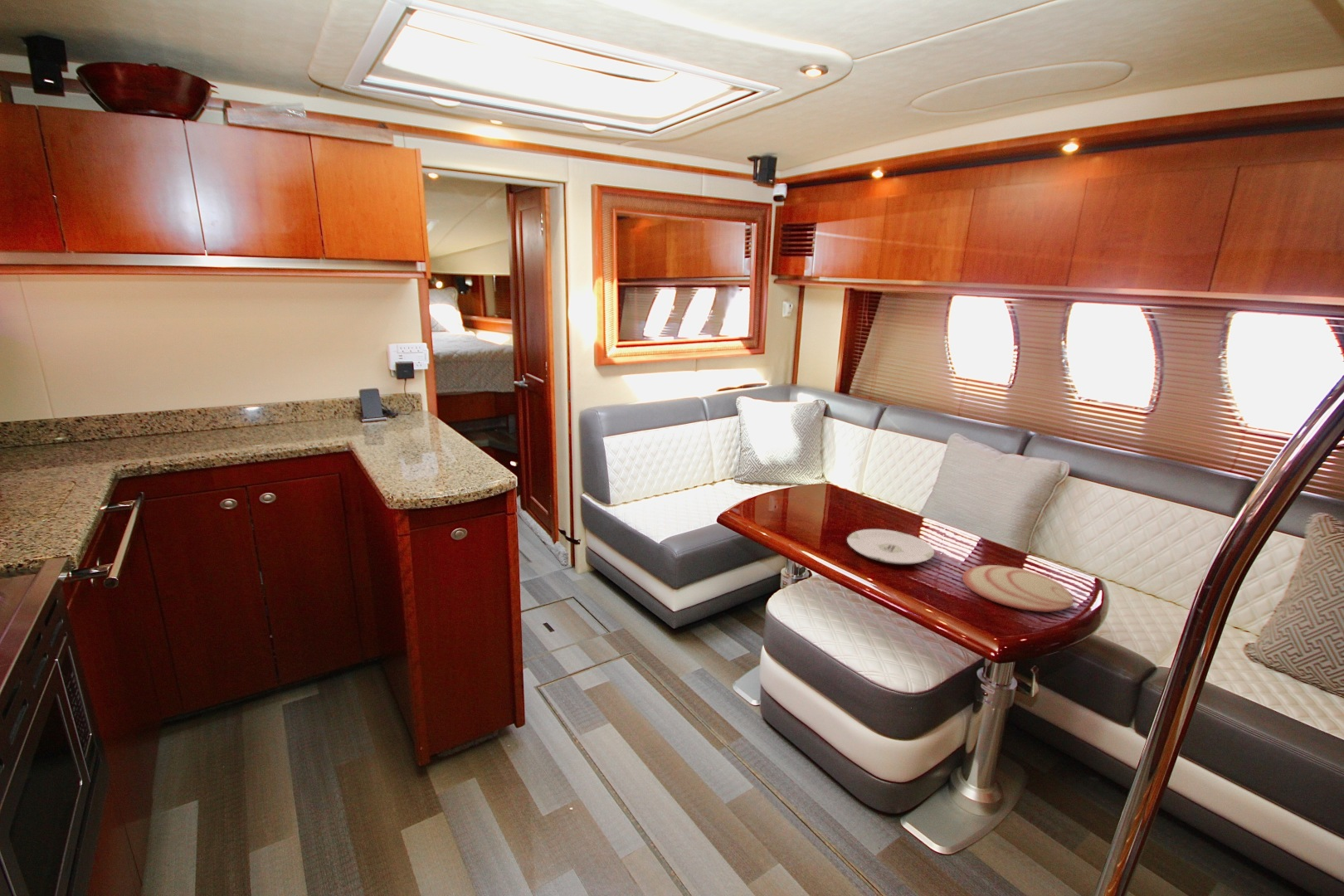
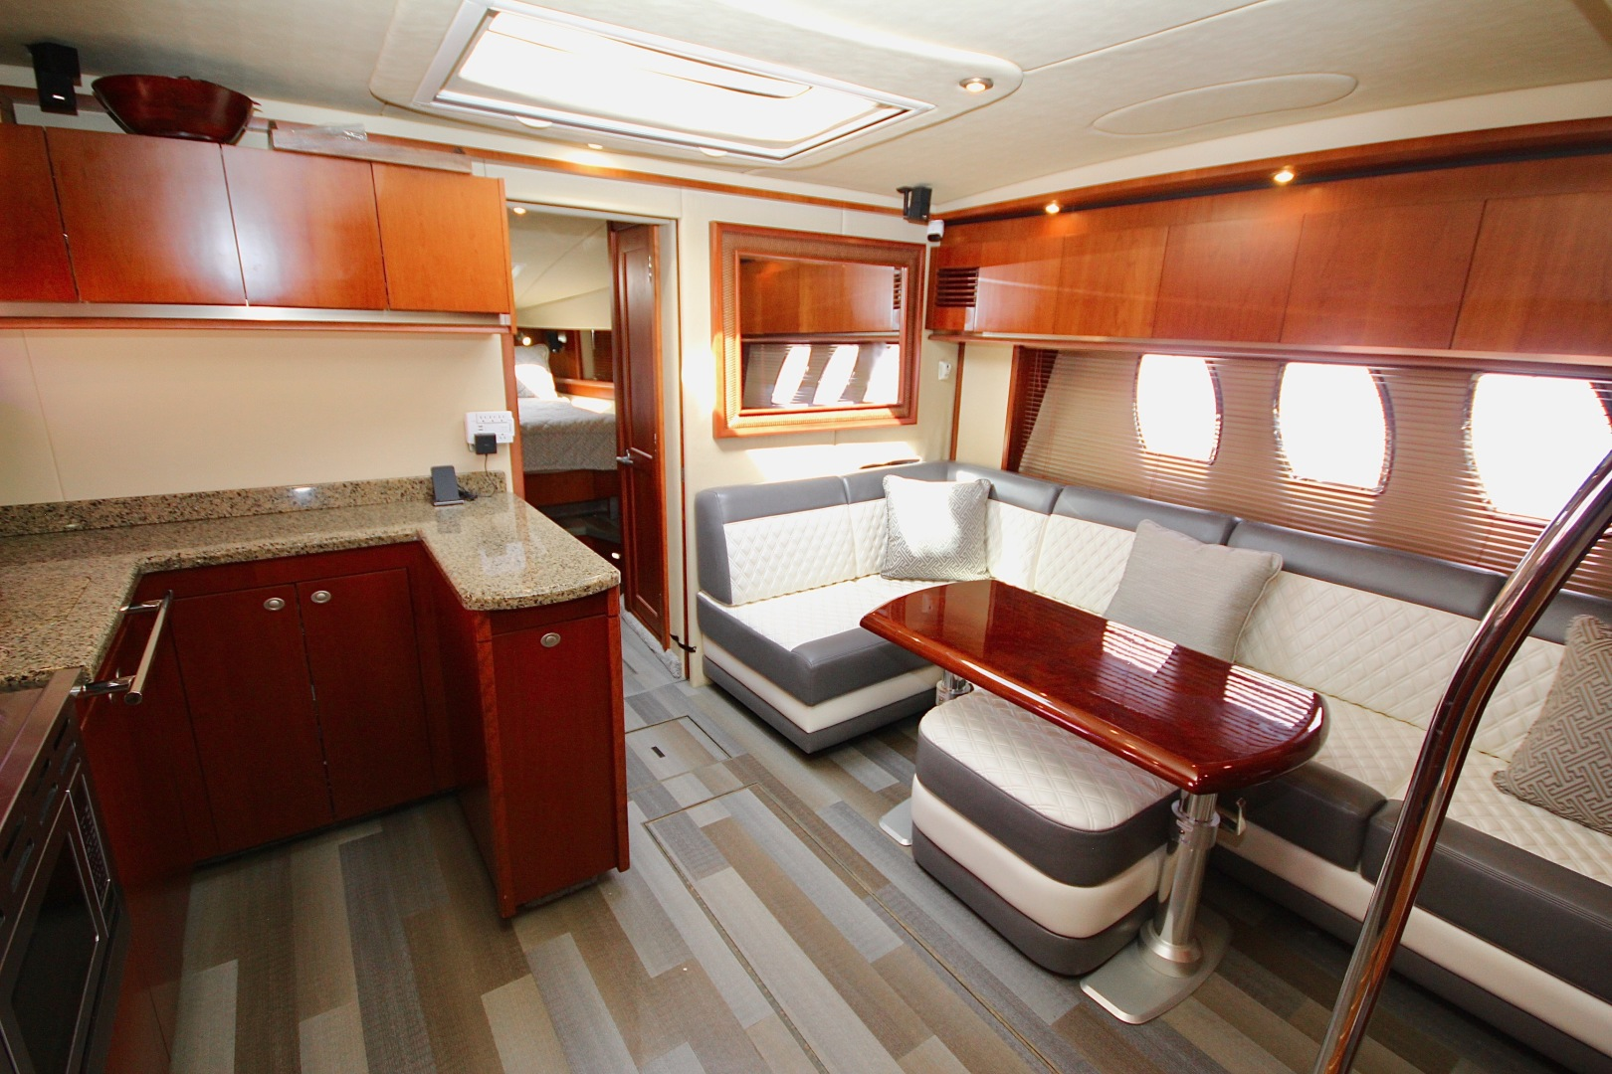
- plate [962,564,1074,613]
- plate [846,528,935,565]
